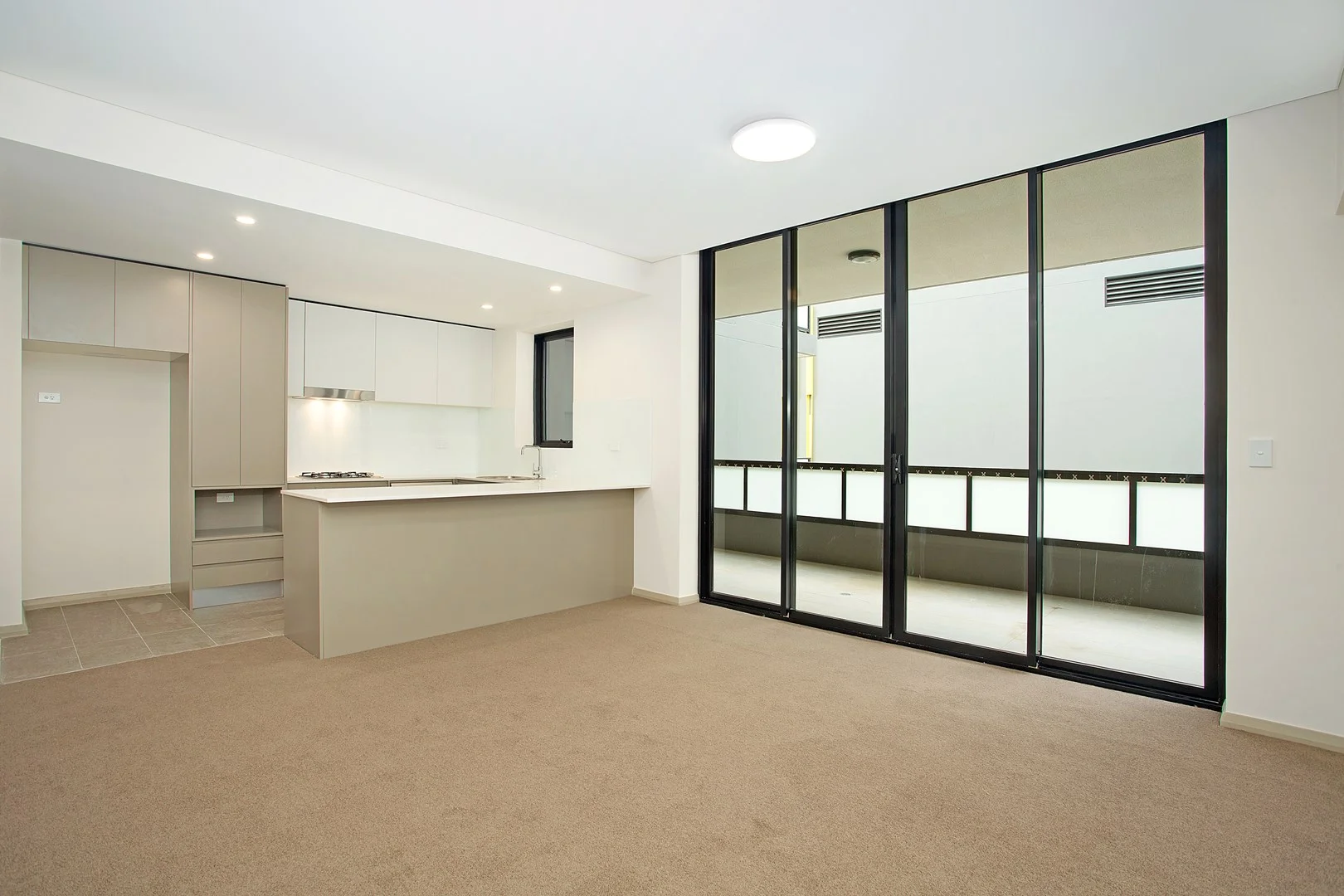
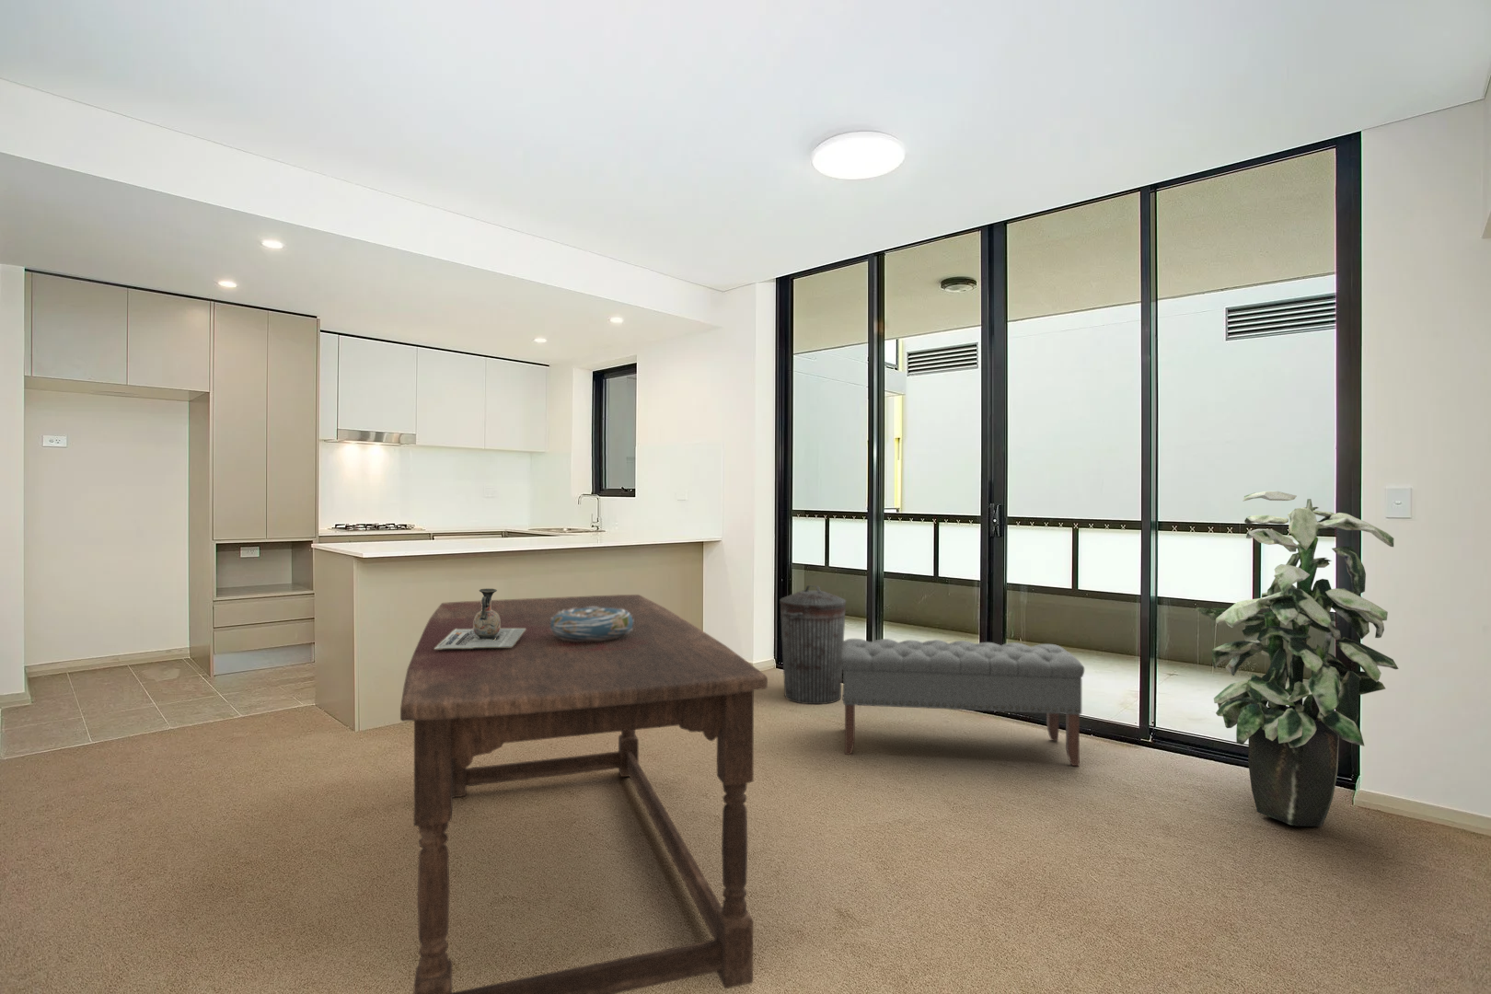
+ dining table [399,594,769,994]
+ decorative bowl [549,607,633,641]
+ bench [841,638,1085,767]
+ trash can [780,585,846,704]
+ indoor plant [1194,490,1400,828]
+ decorative vase [435,588,526,649]
